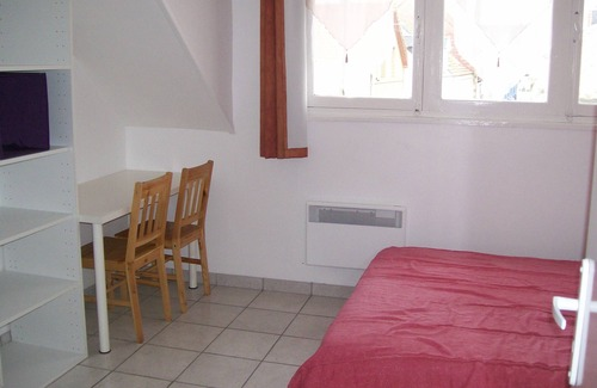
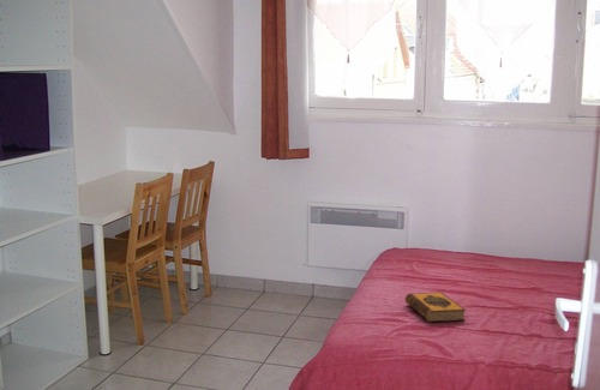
+ hardback book [404,292,467,324]
